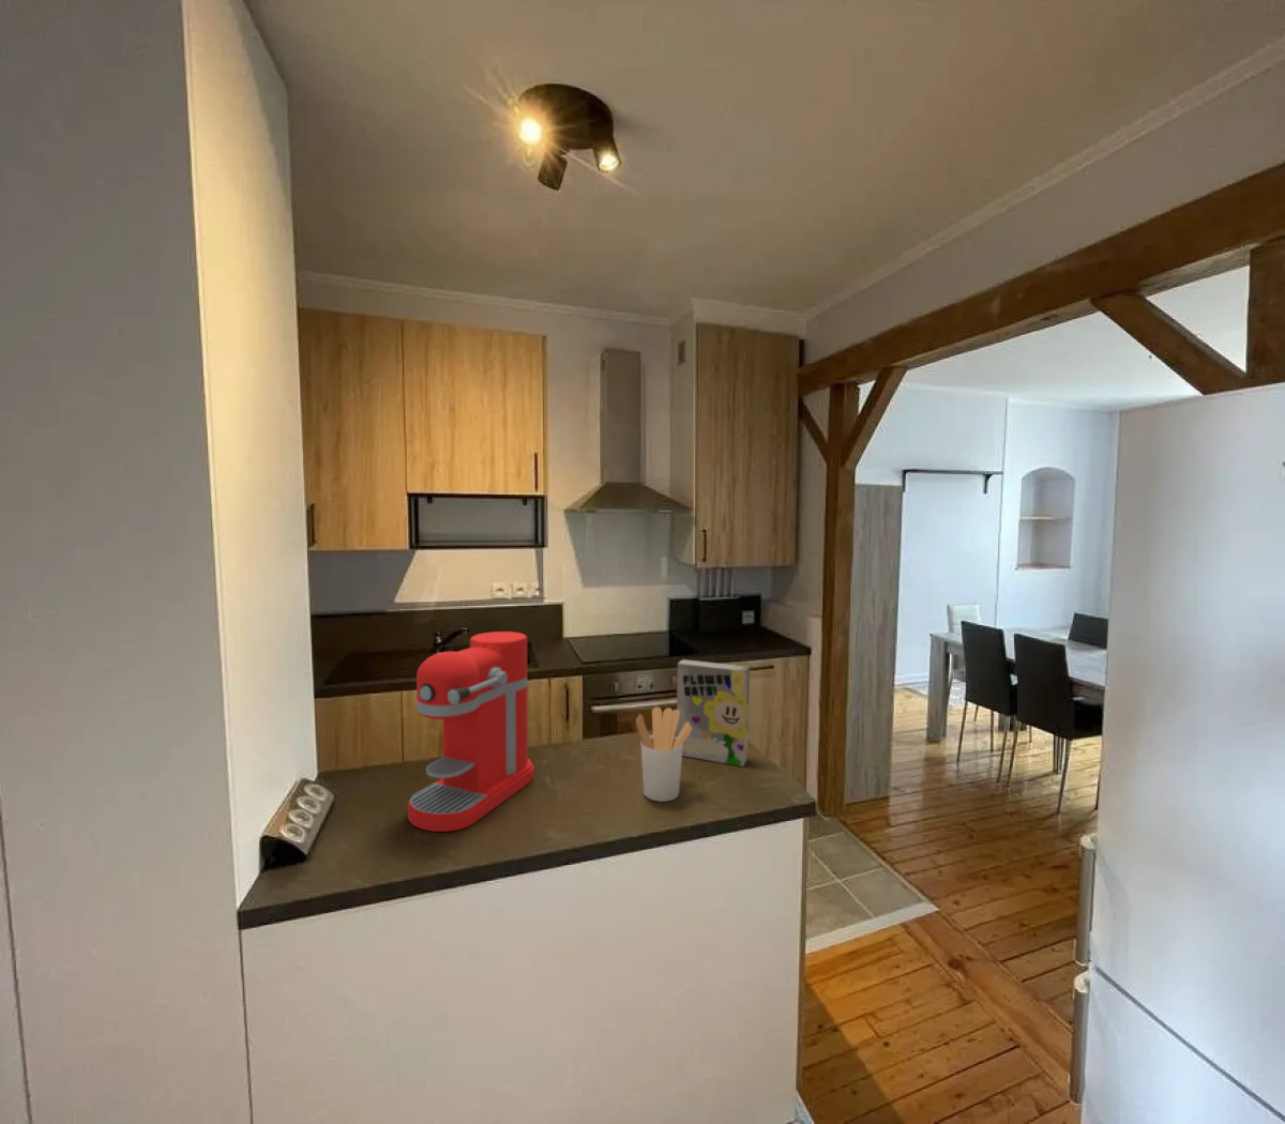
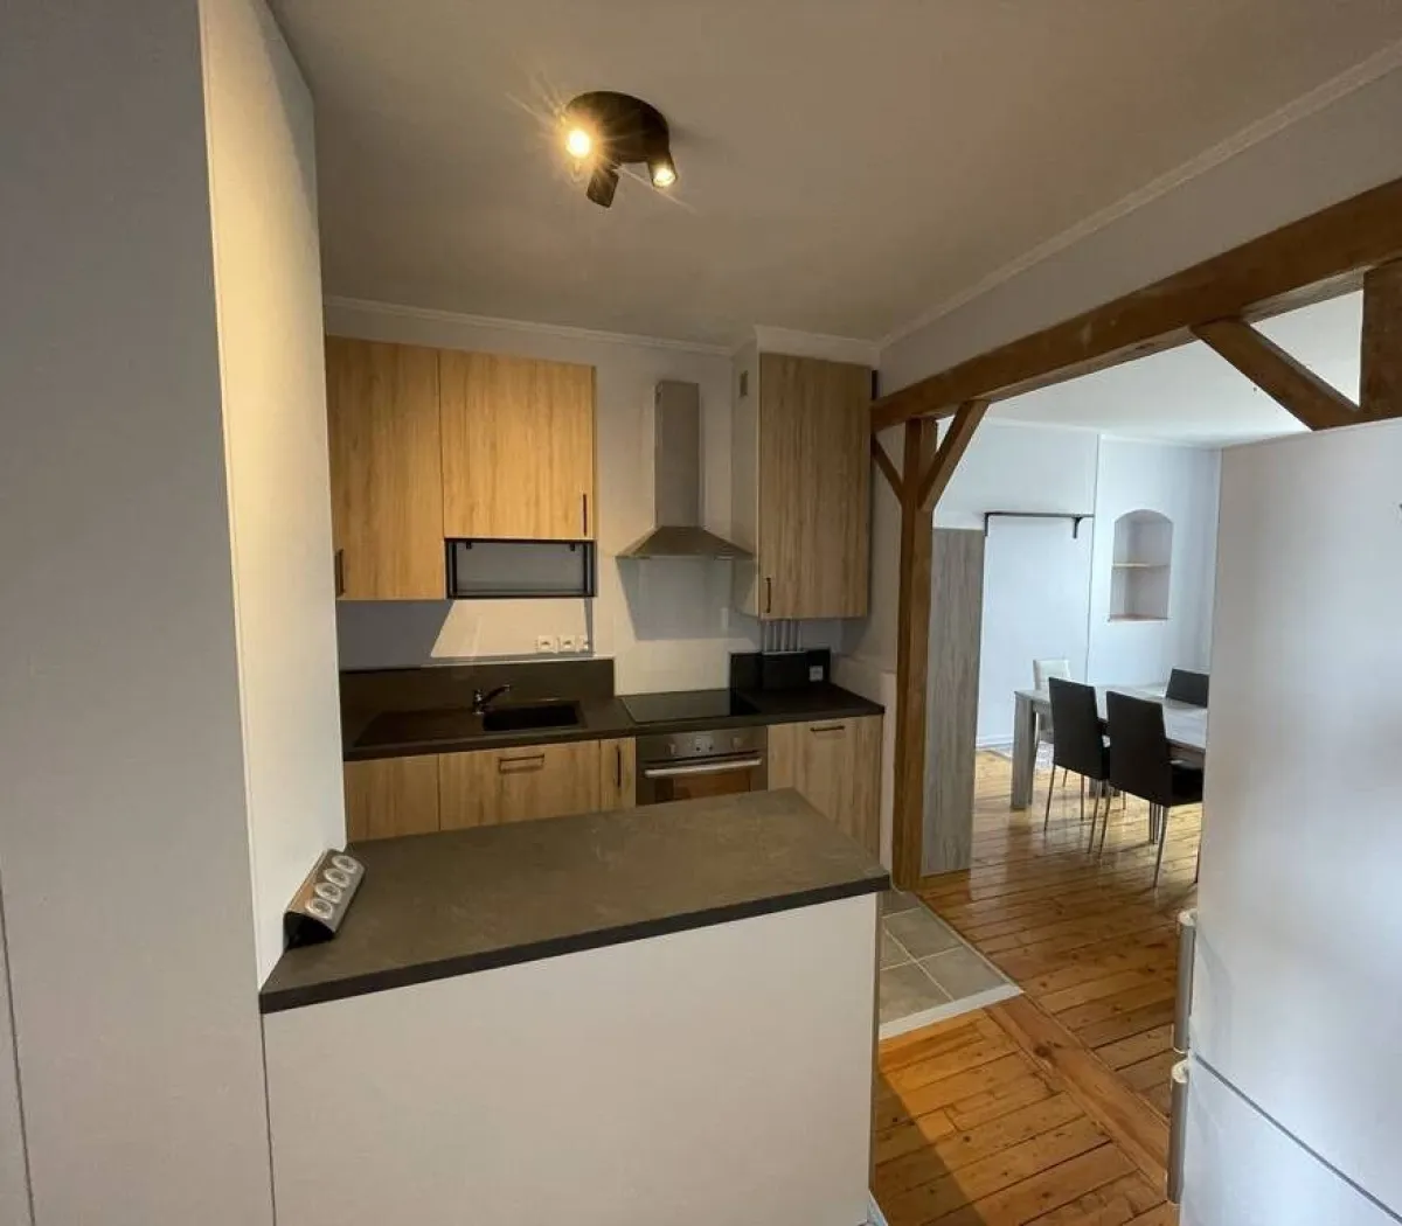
- cereal box [675,659,751,768]
- utensil holder [635,706,692,803]
- coffee maker [406,630,534,832]
